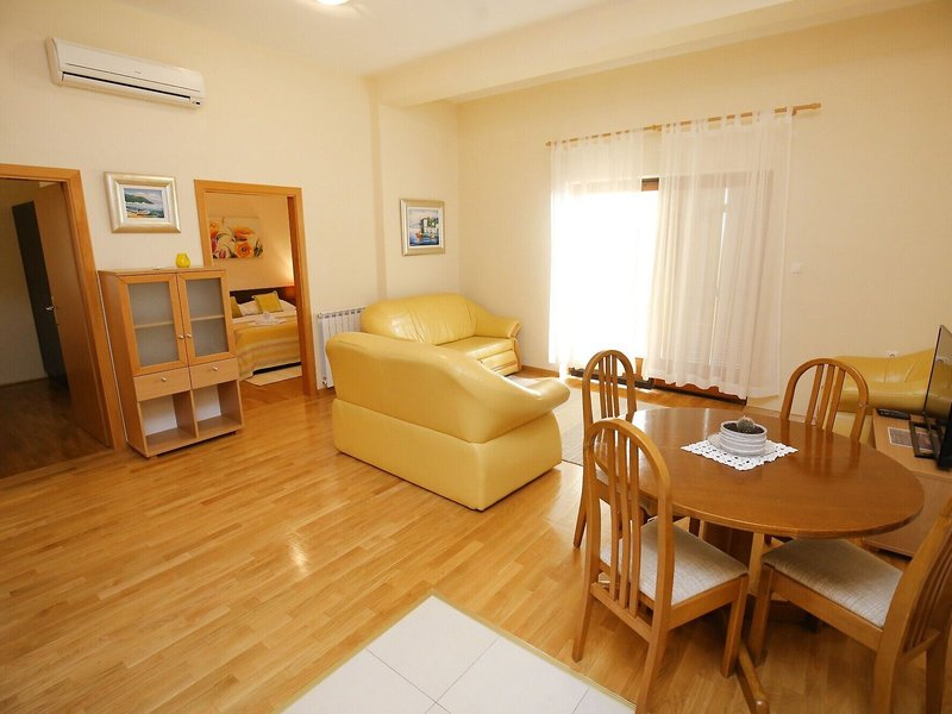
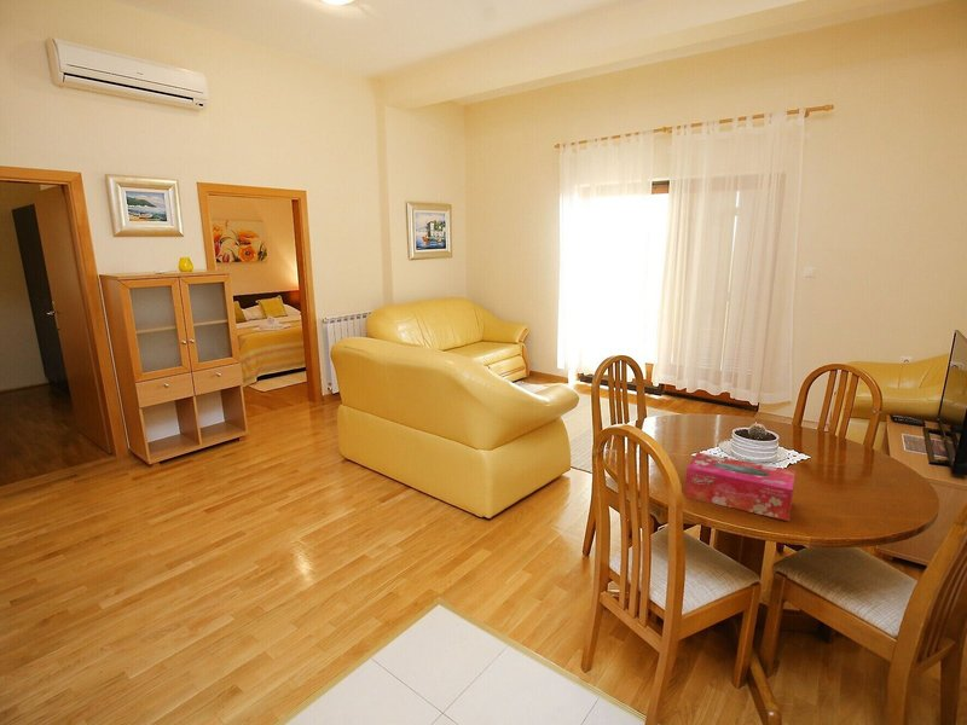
+ tissue box [684,452,797,522]
